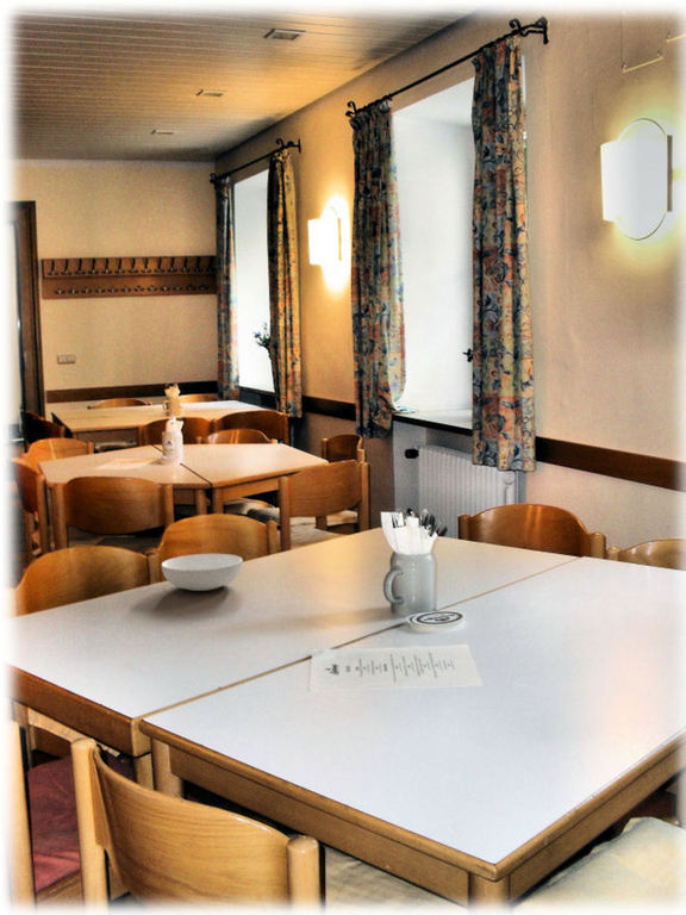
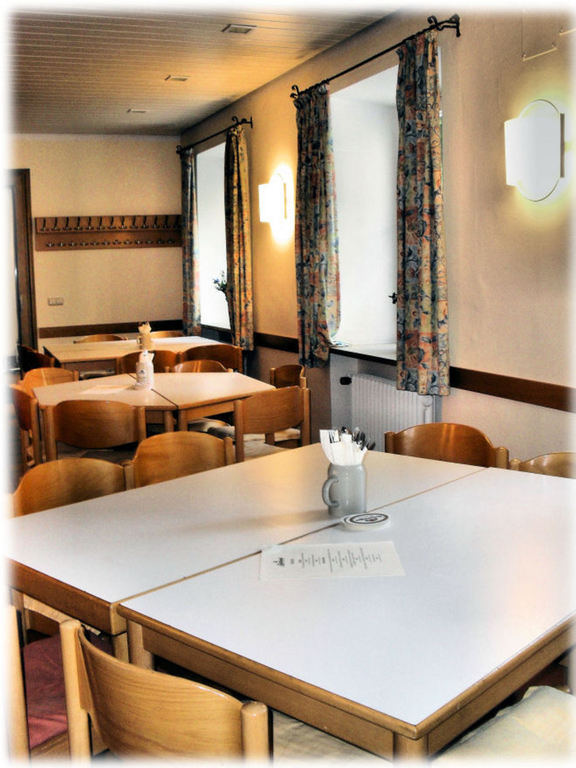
- serving bowl [161,553,243,592]
